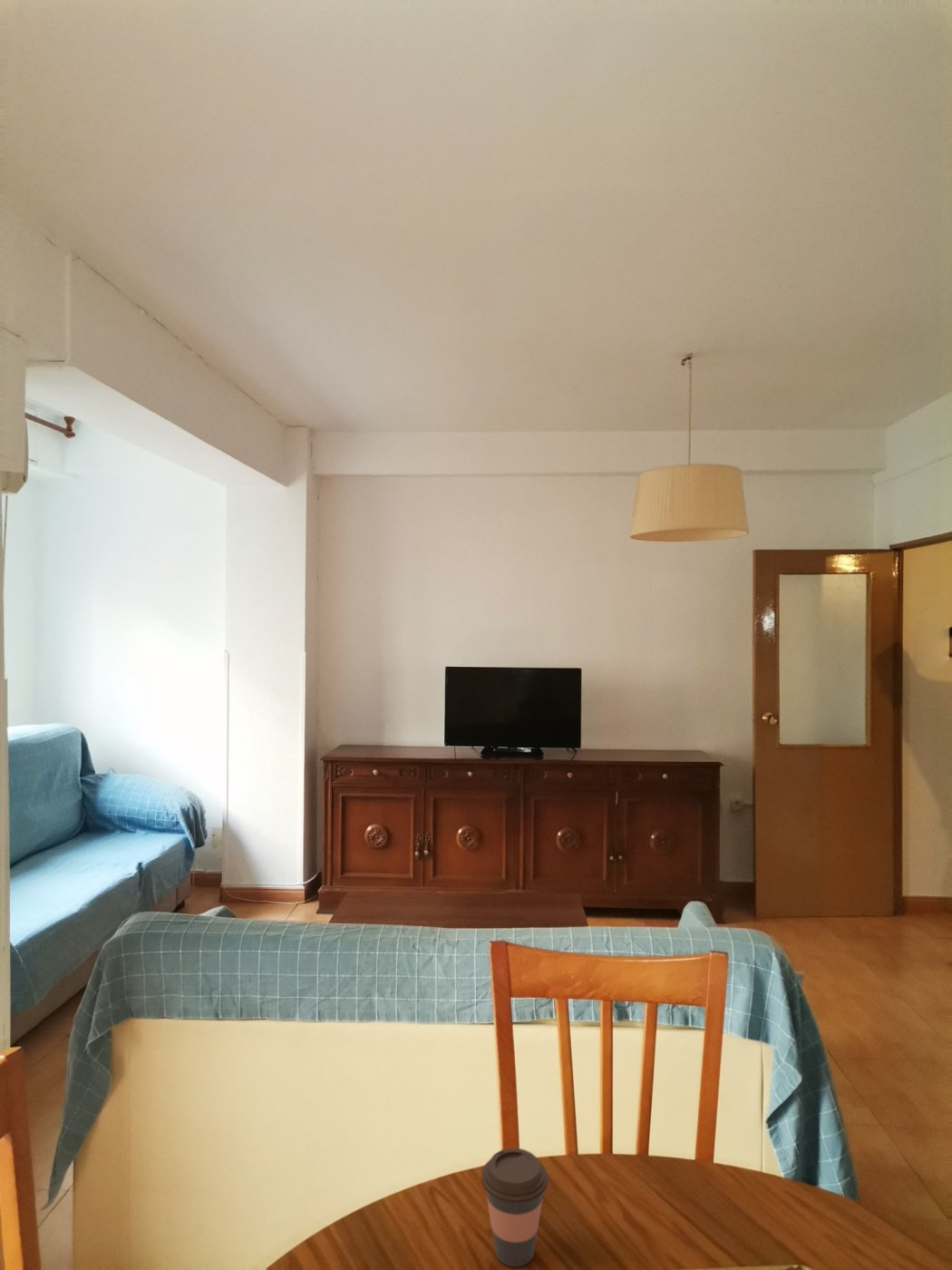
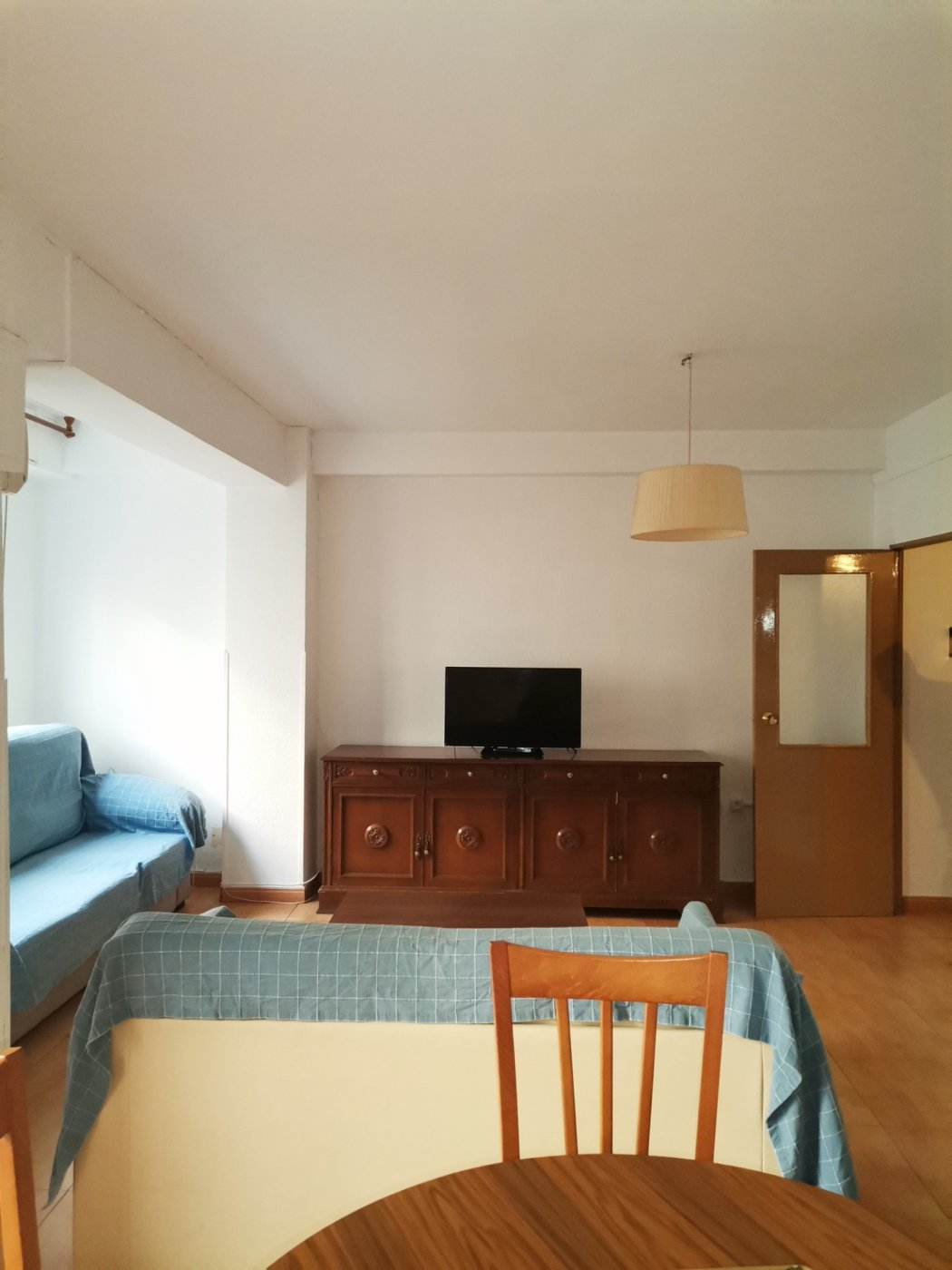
- coffee cup [481,1148,549,1268]
